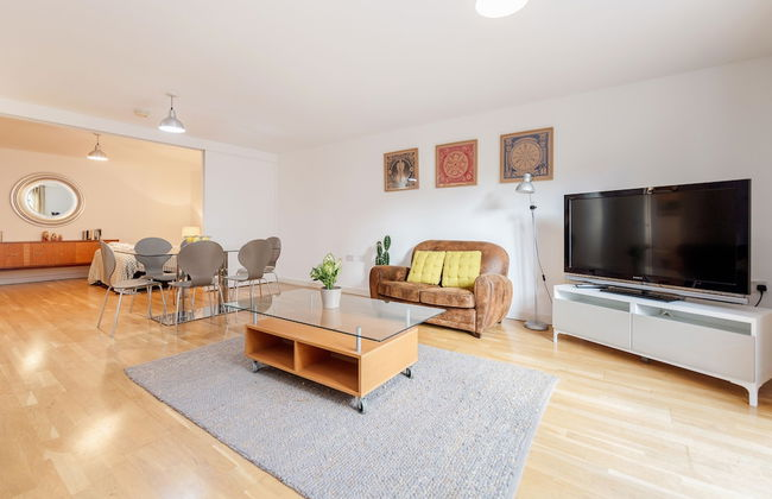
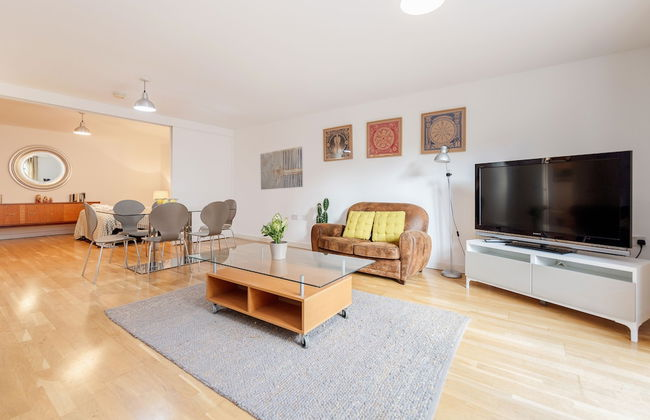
+ wall art [259,146,304,191]
